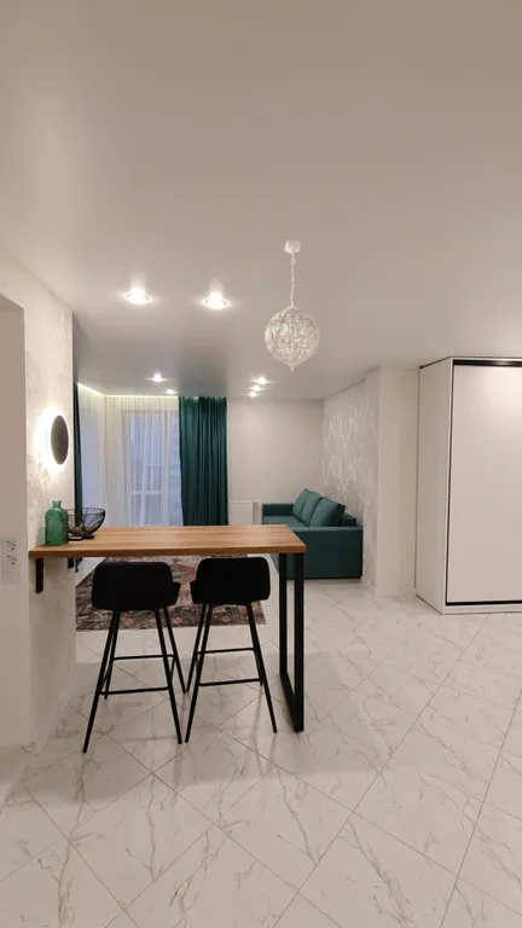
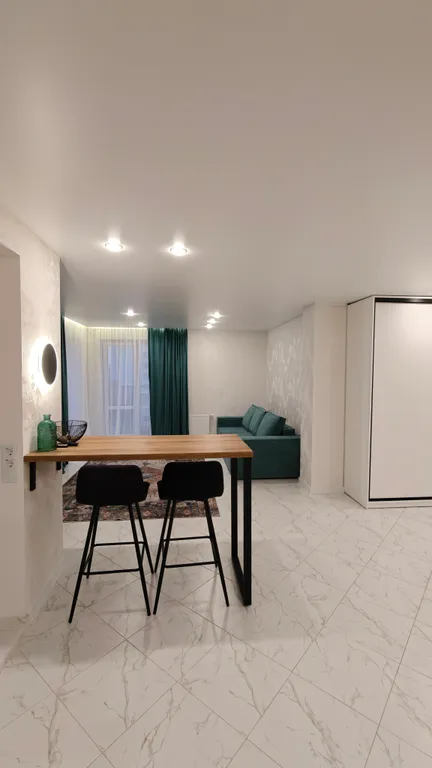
- pendant light [263,240,321,373]
